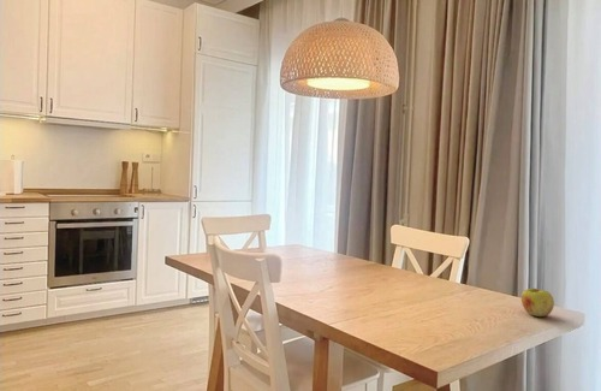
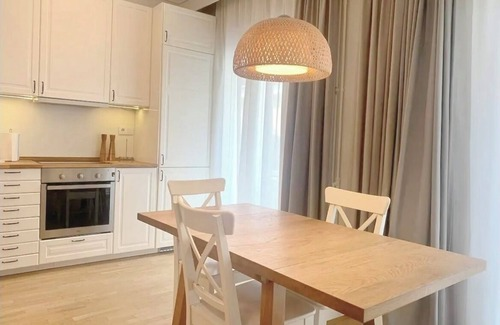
- apple [520,288,555,318]
